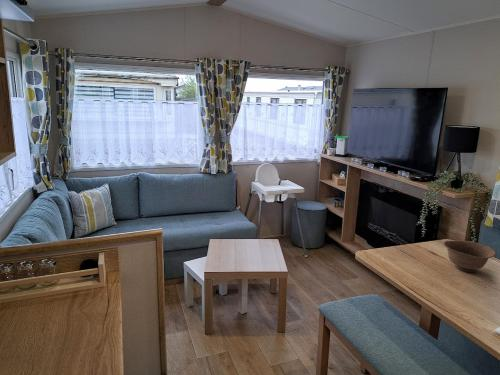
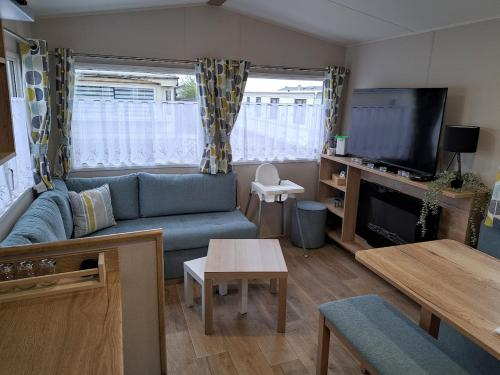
- bowl [442,239,497,273]
